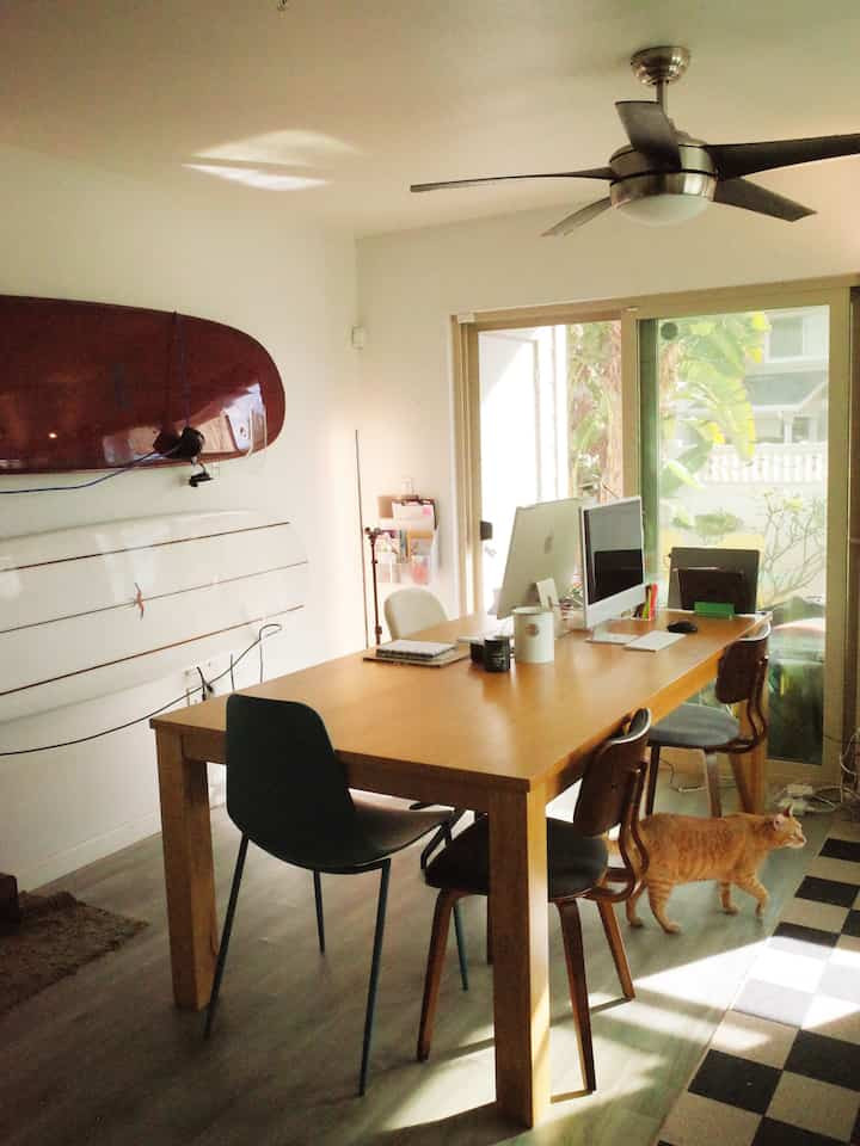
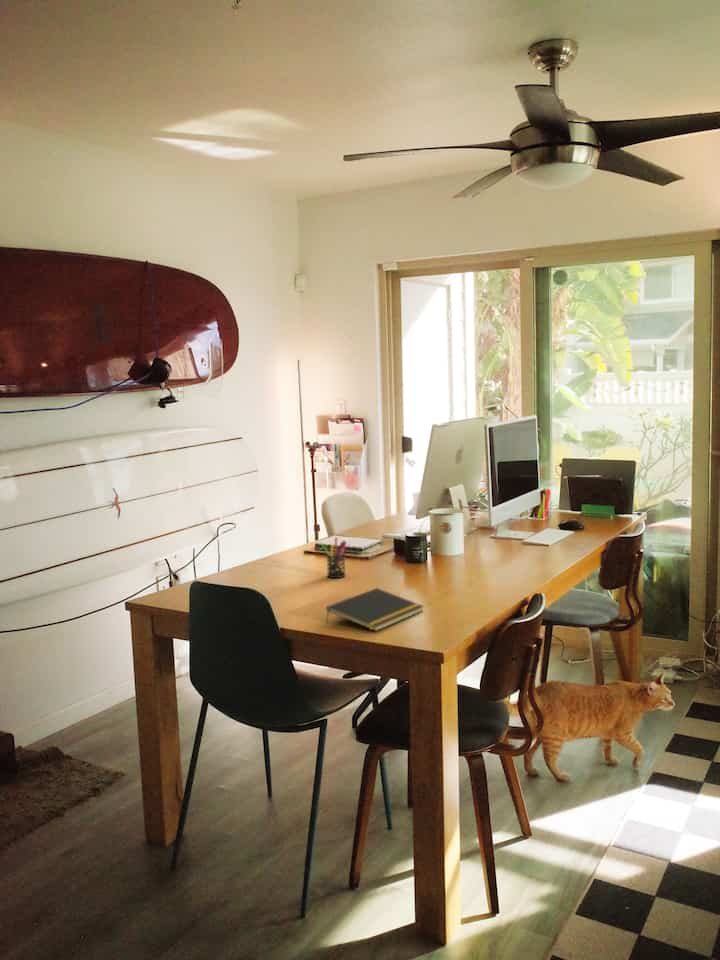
+ pen holder [321,536,348,579]
+ notepad [325,587,425,632]
